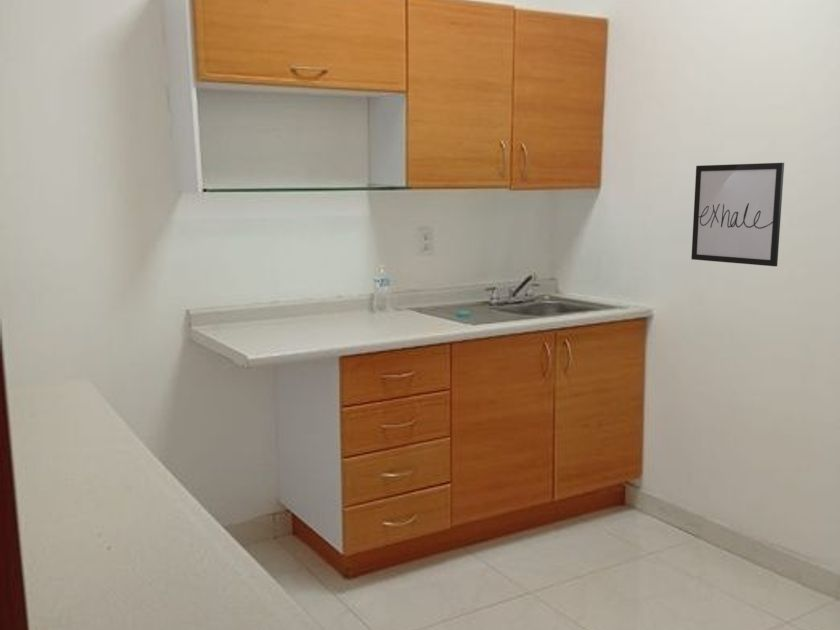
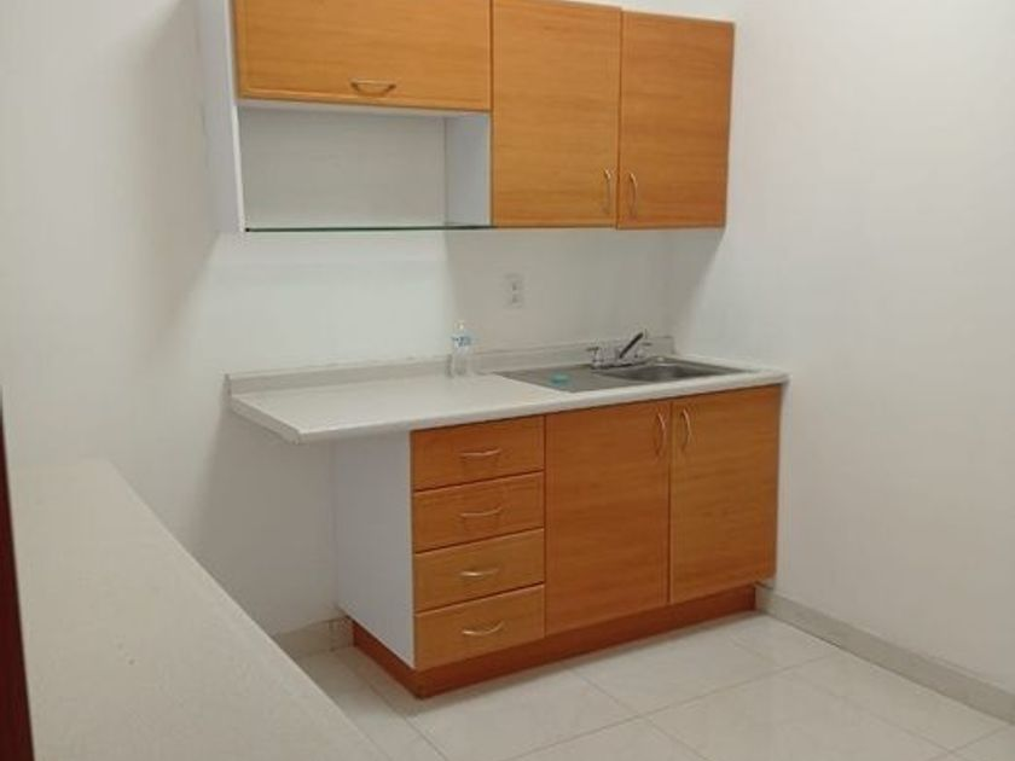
- wall art [690,162,785,267]
